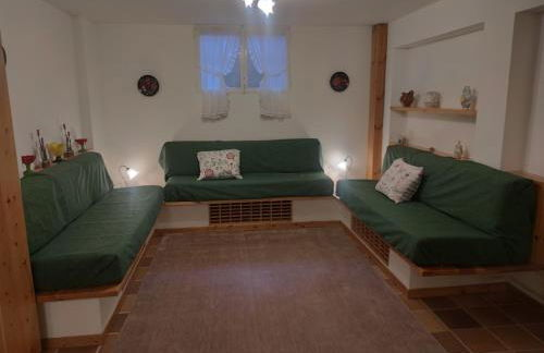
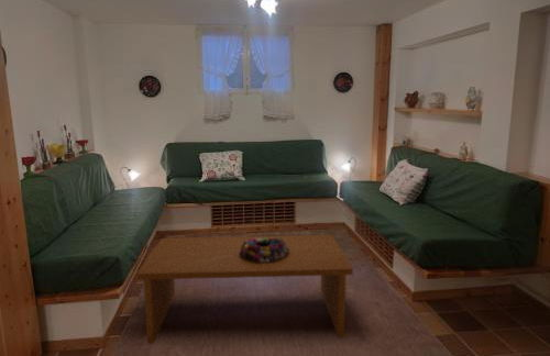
+ coffee table [135,234,354,345]
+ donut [239,237,289,263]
